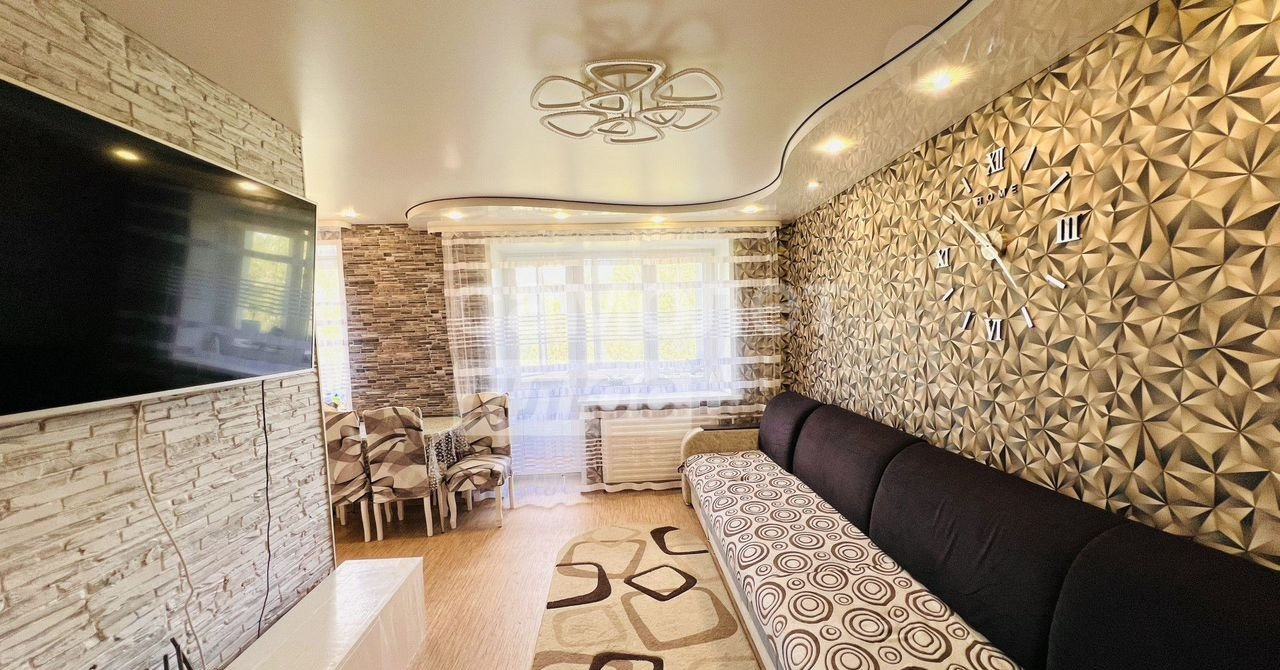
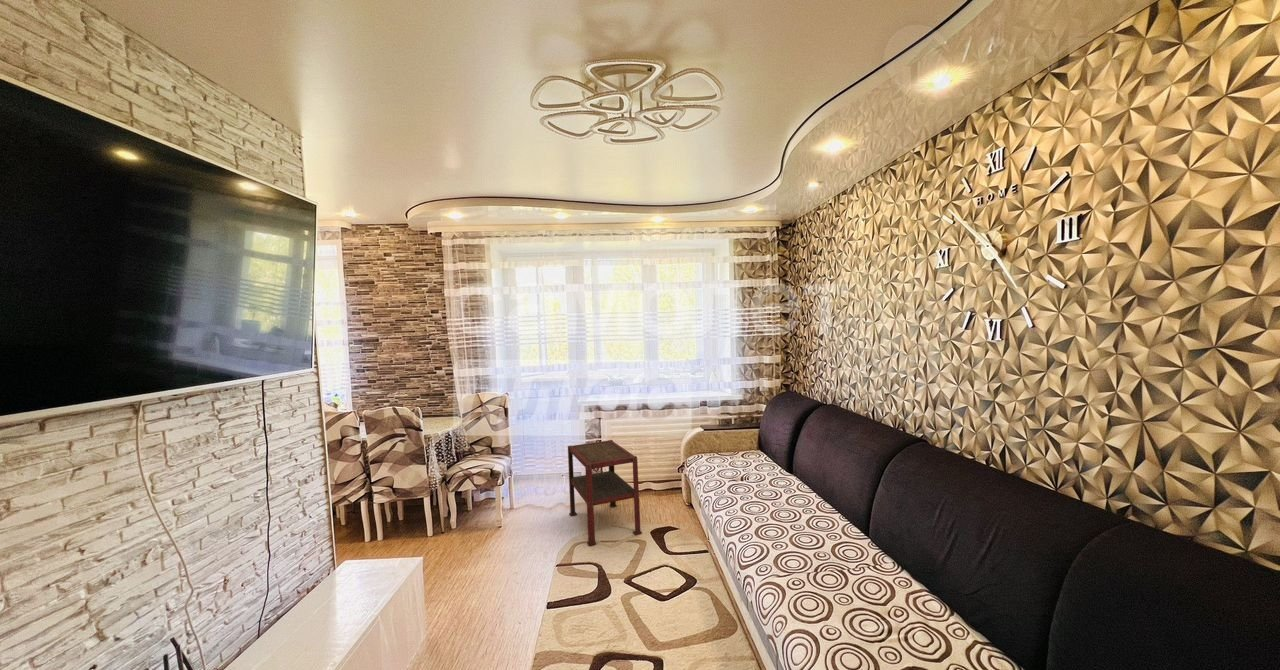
+ side table [567,439,643,547]
